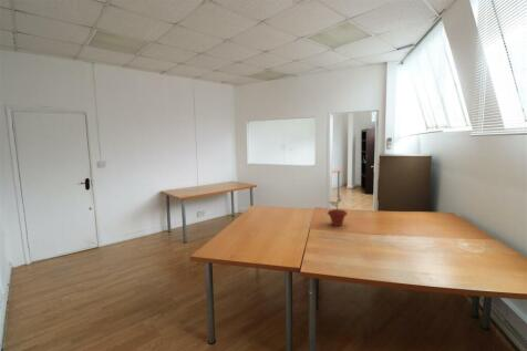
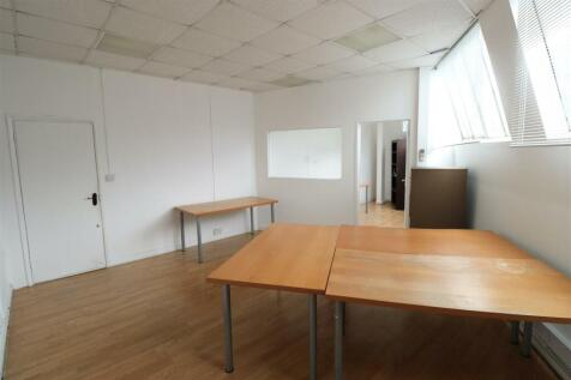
- potted plant [327,197,349,227]
